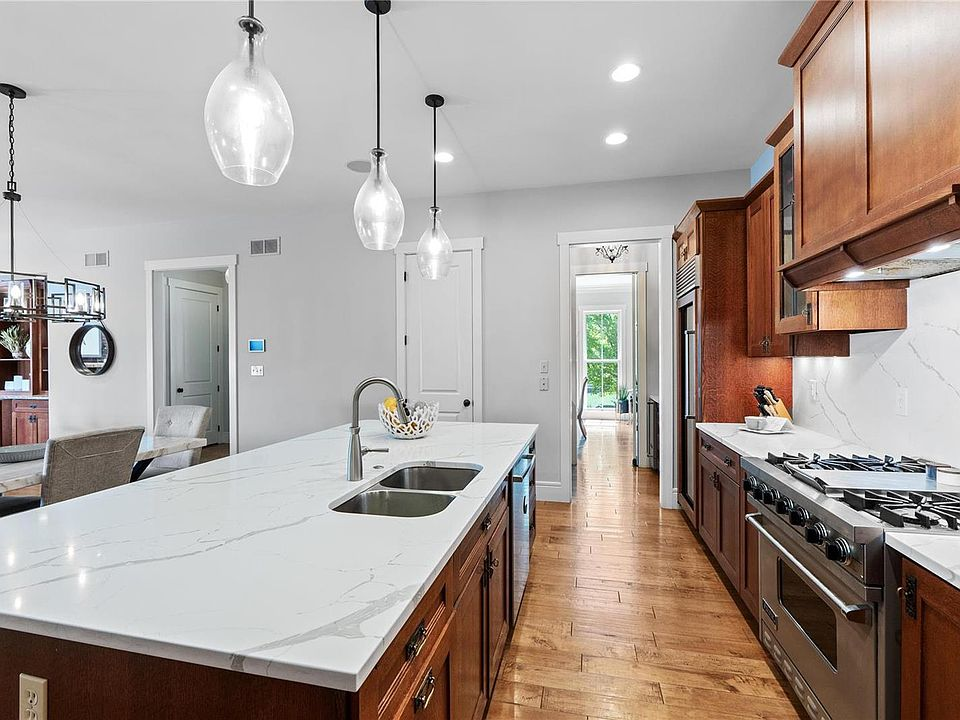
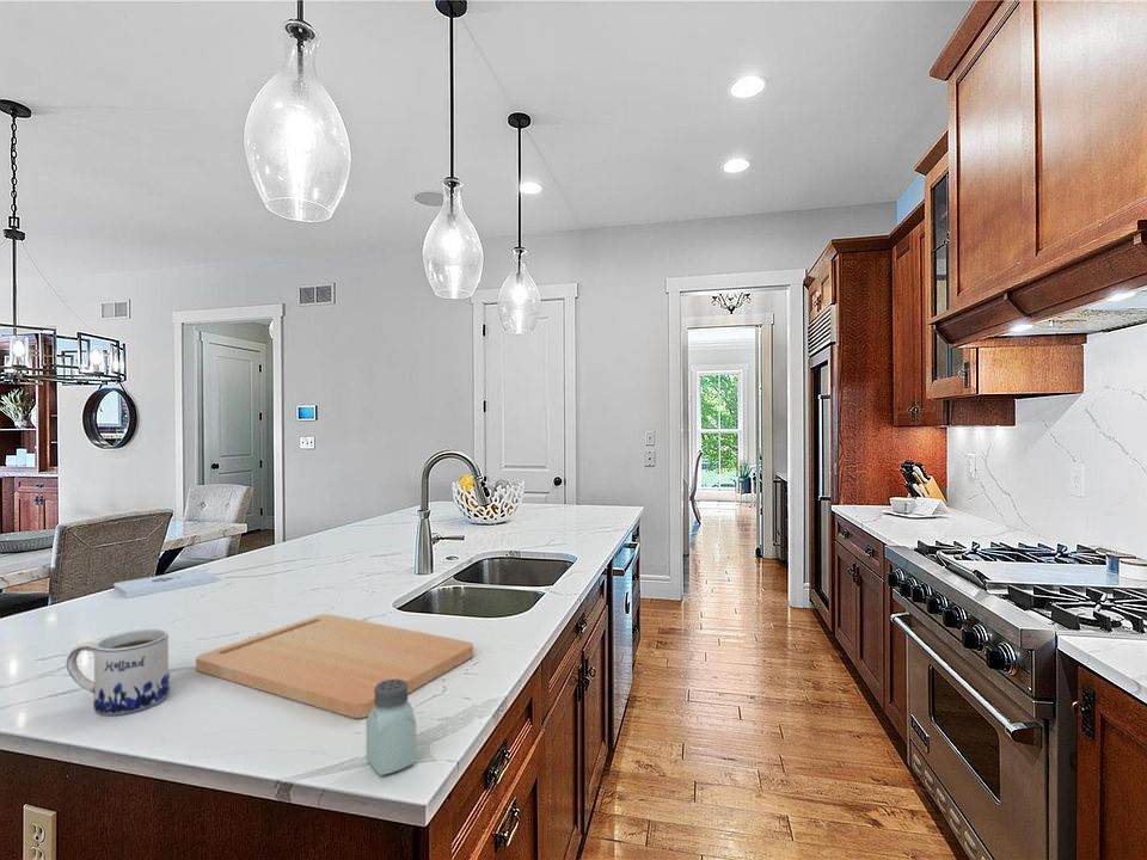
+ cutting board [195,613,474,719]
+ mug [65,628,171,715]
+ notepad [112,569,217,598]
+ saltshaker [366,680,417,776]
